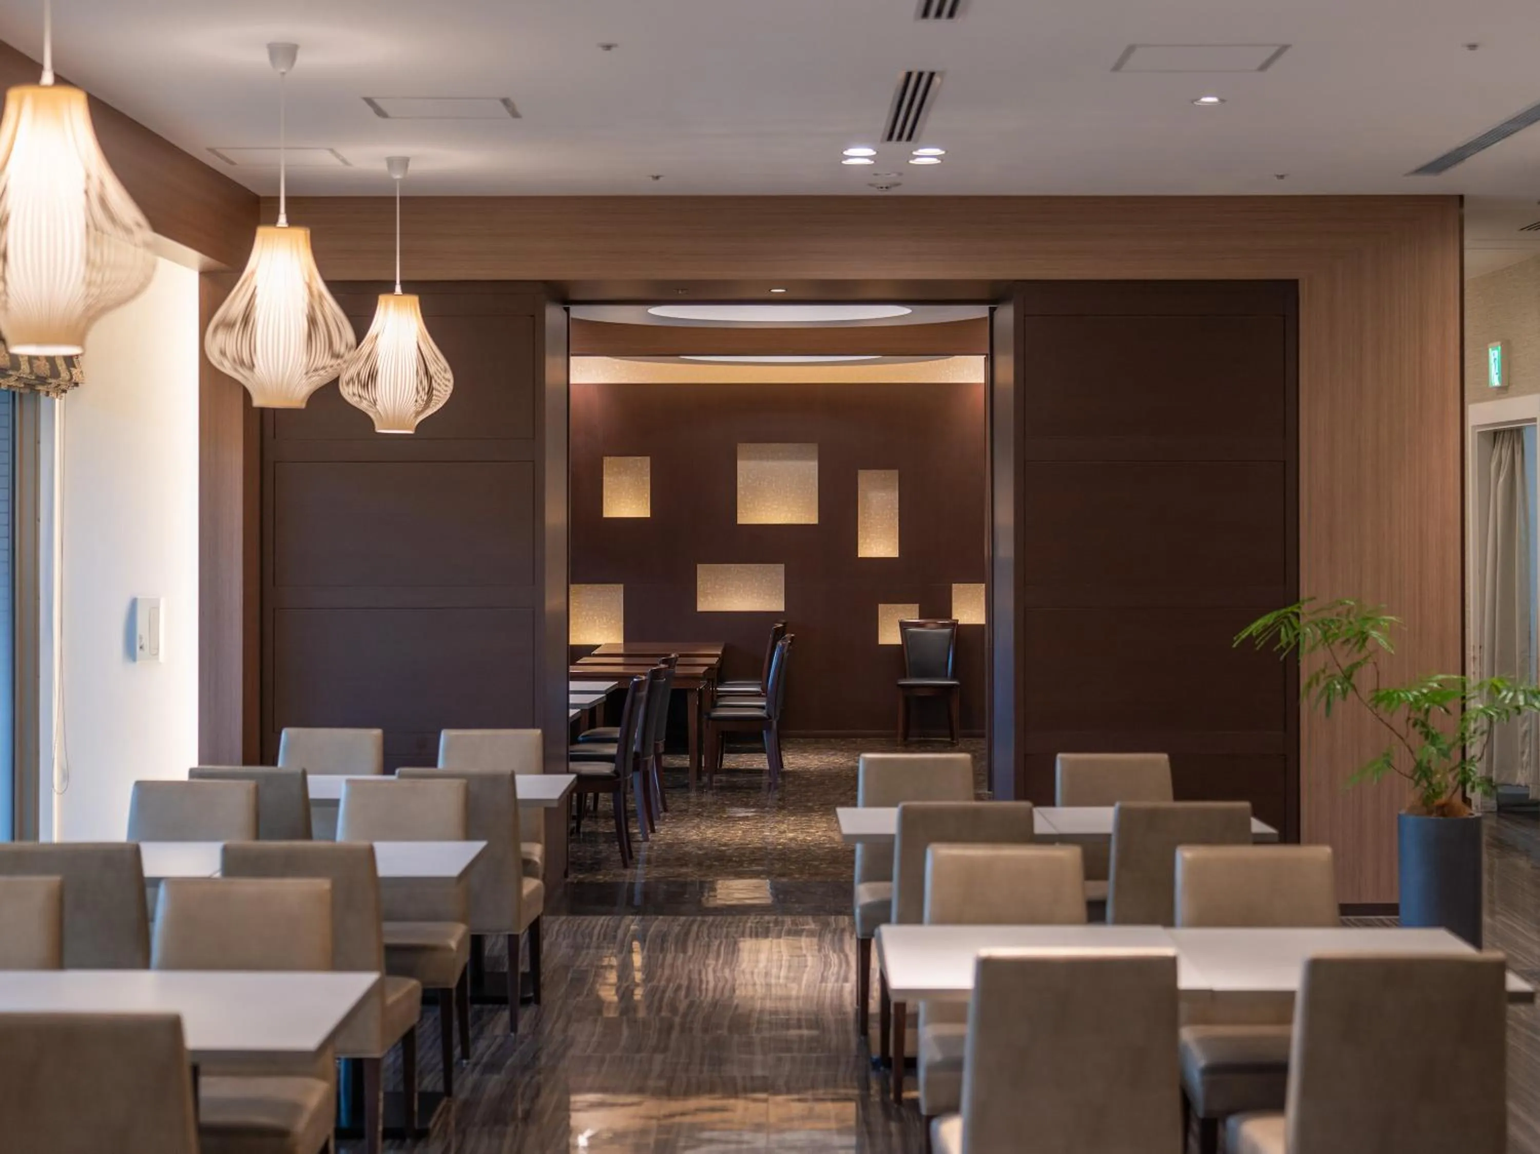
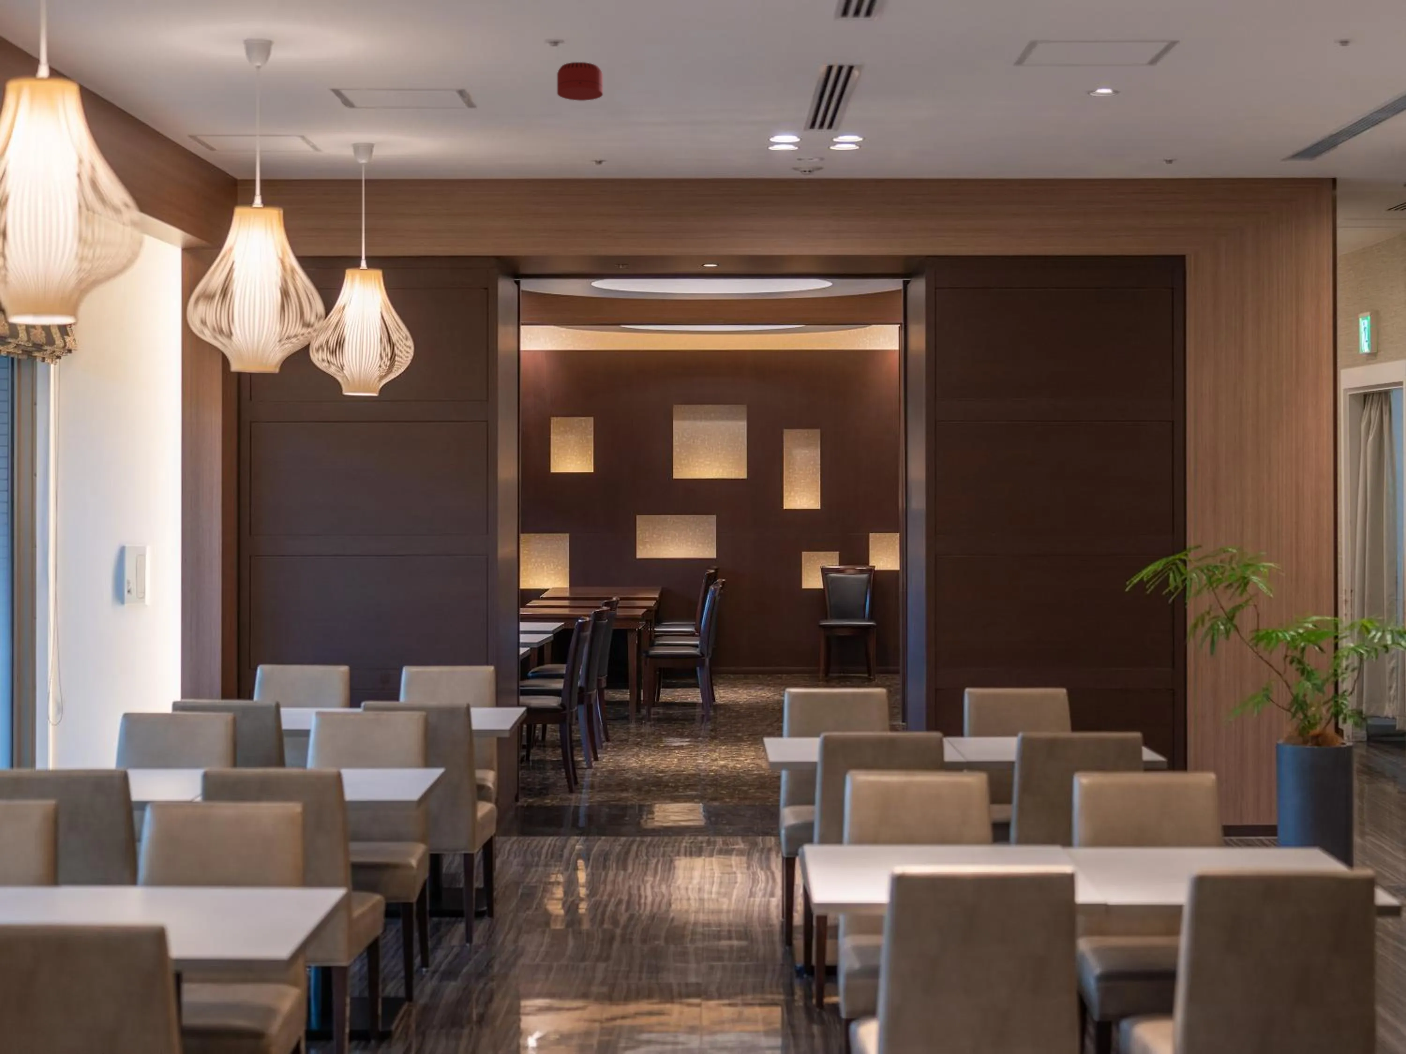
+ smoke detector [557,62,603,101]
